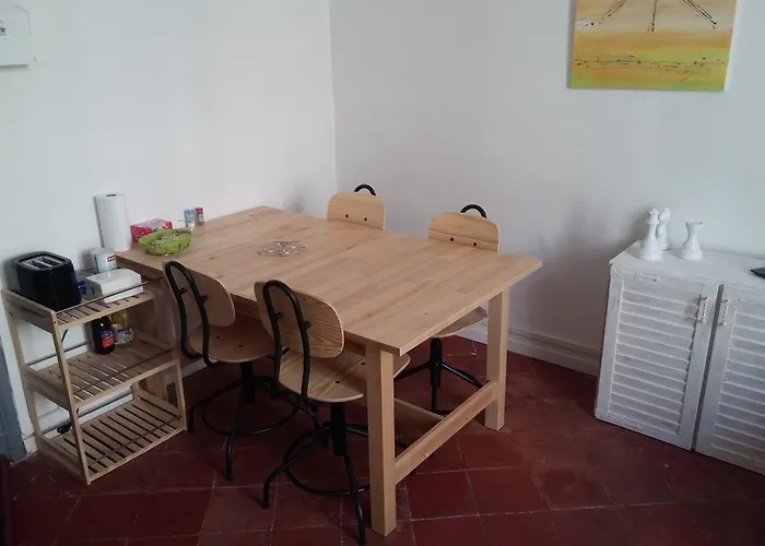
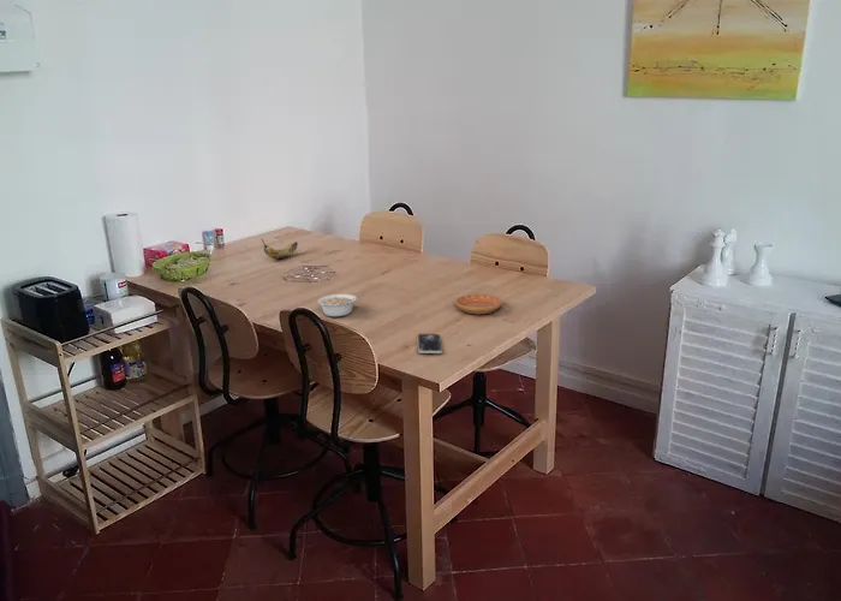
+ legume [317,293,365,317]
+ banana [260,237,299,261]
+ smartphone [416,333,443,355]
+ saucer [454,293,503,315]
